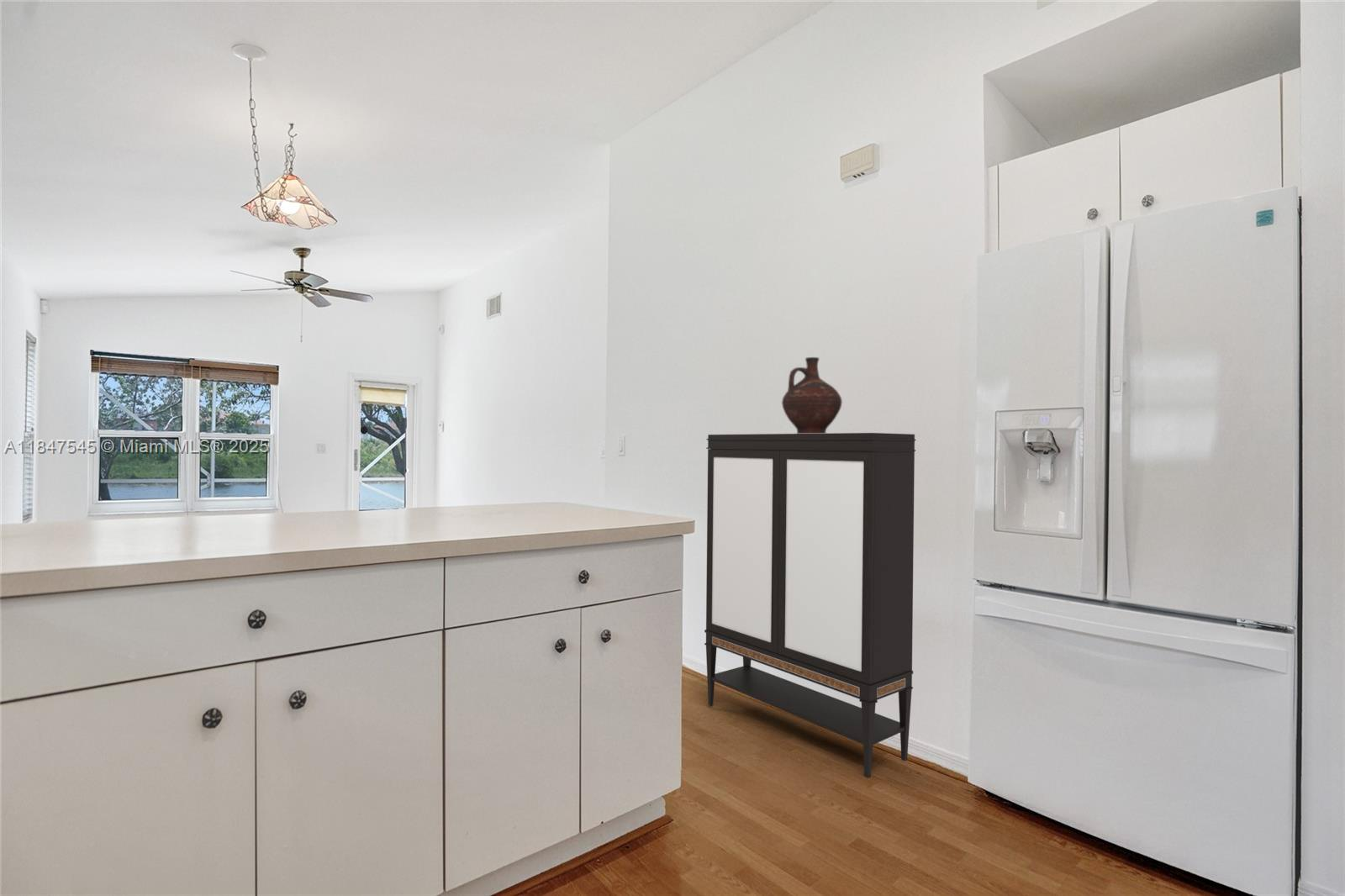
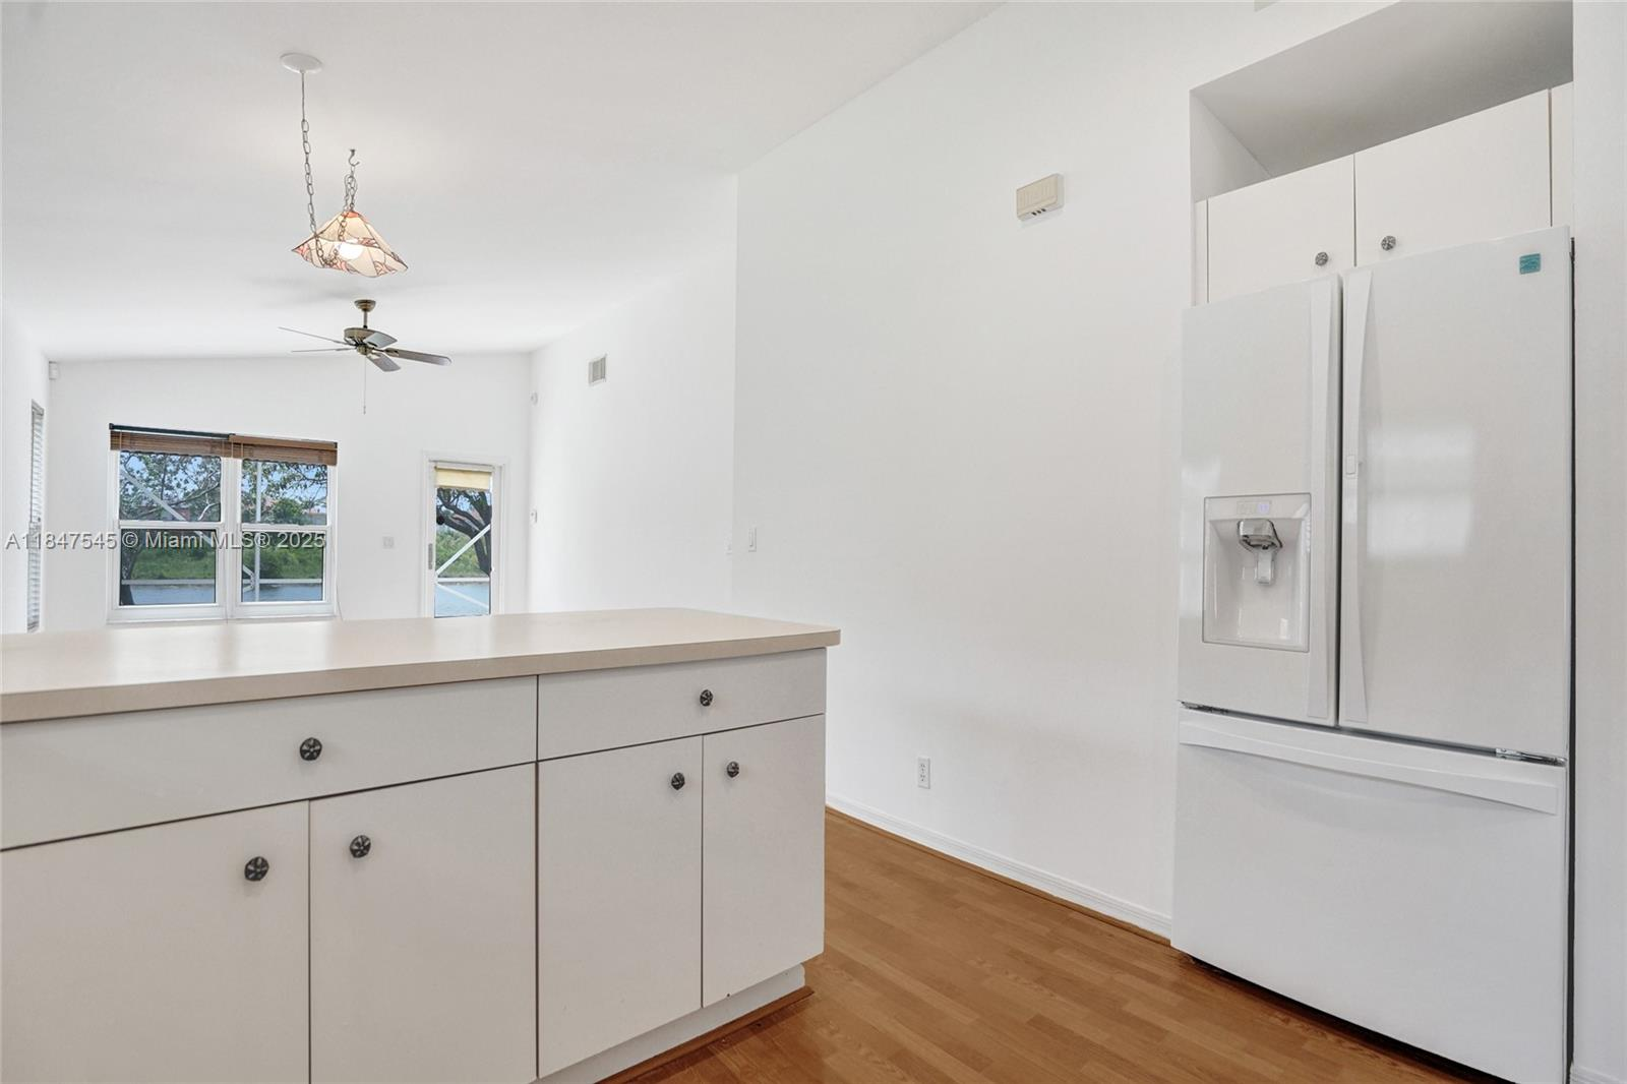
- storage cabinet [704,432,916,779]
- ceramic jug [781,356,843,434]
